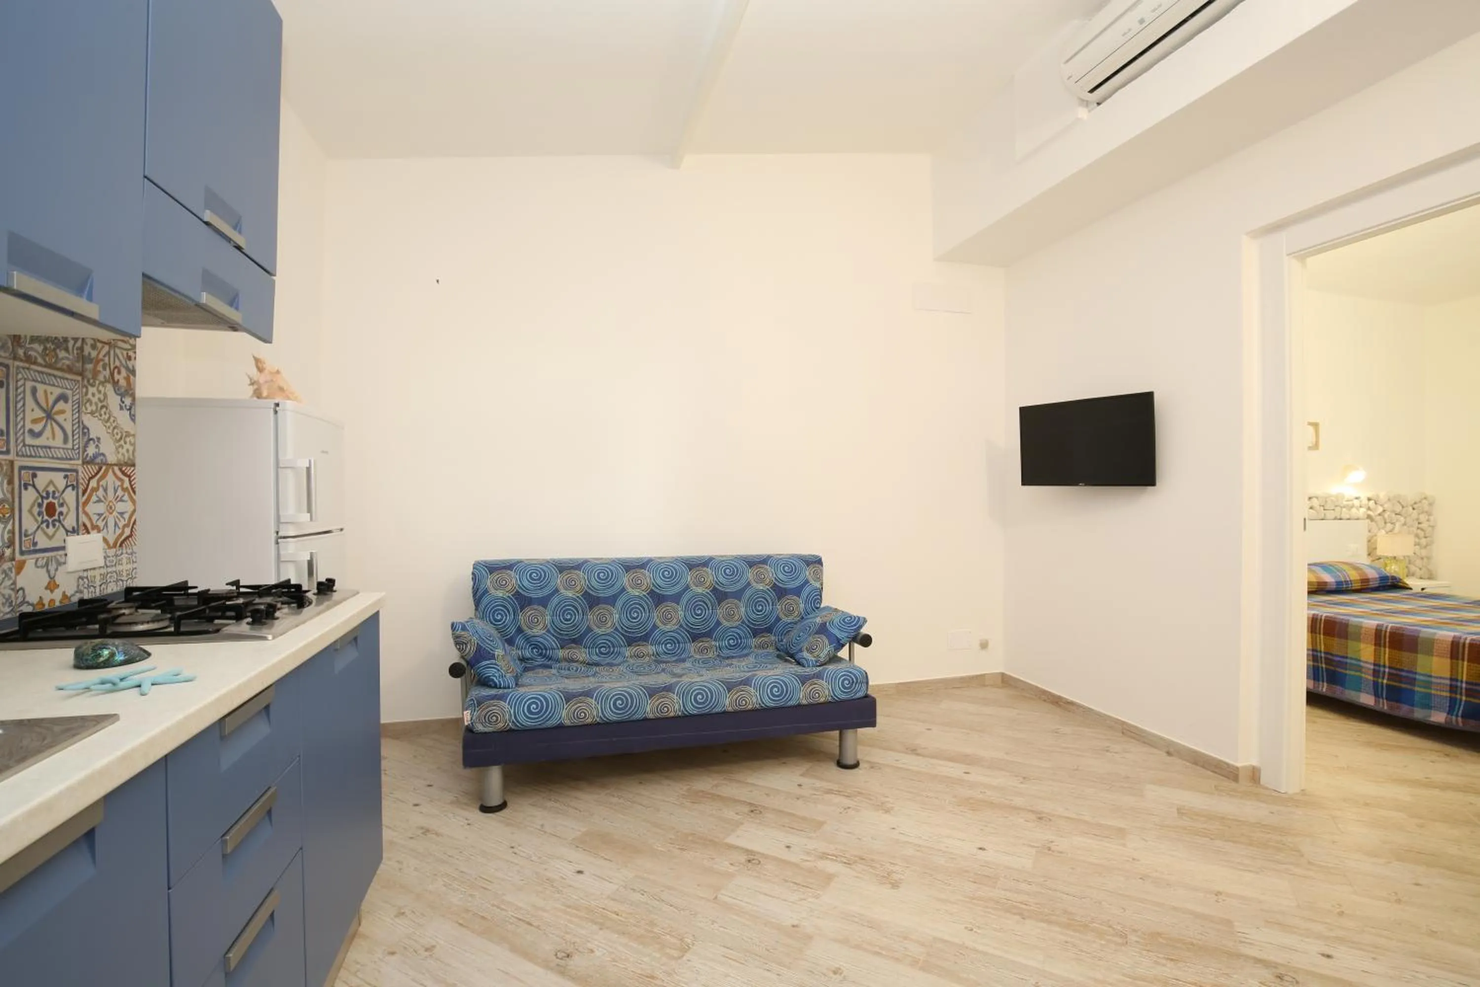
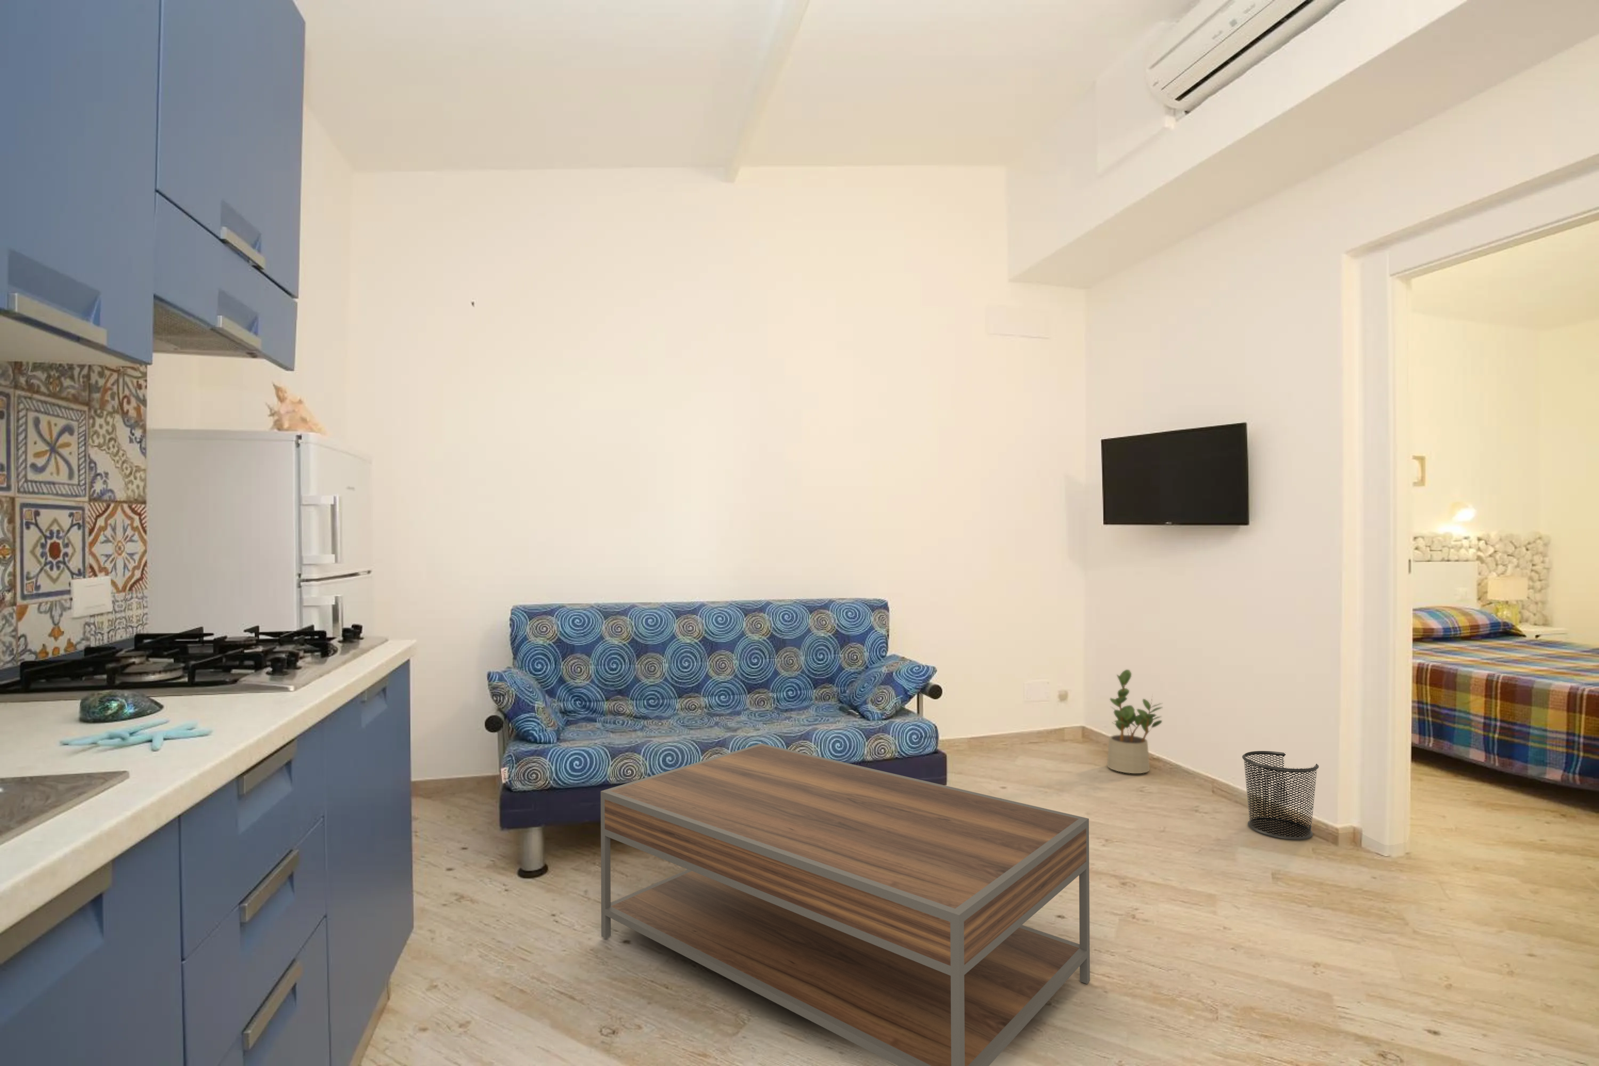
+ waste bin [1242,751,1319,840]
+ coffee table [600,744,1091,1066]
+ potted plant [1106,669,1164,773]
